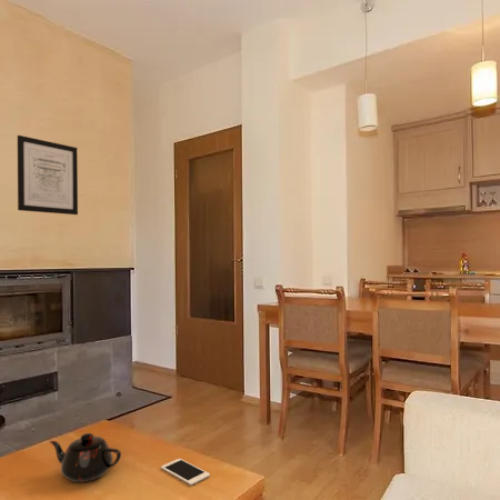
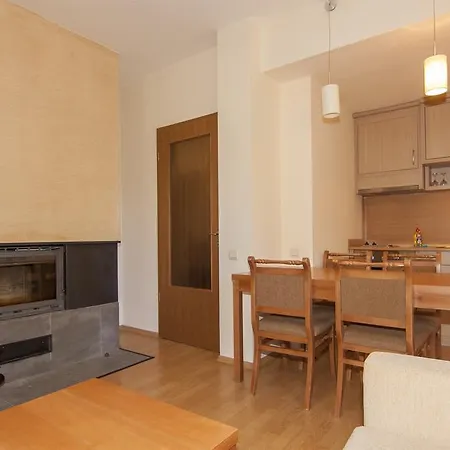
- cell phone [160,458,211,486]
- wall art [17,134,79,216]
- teapot [49,432,122,483]
